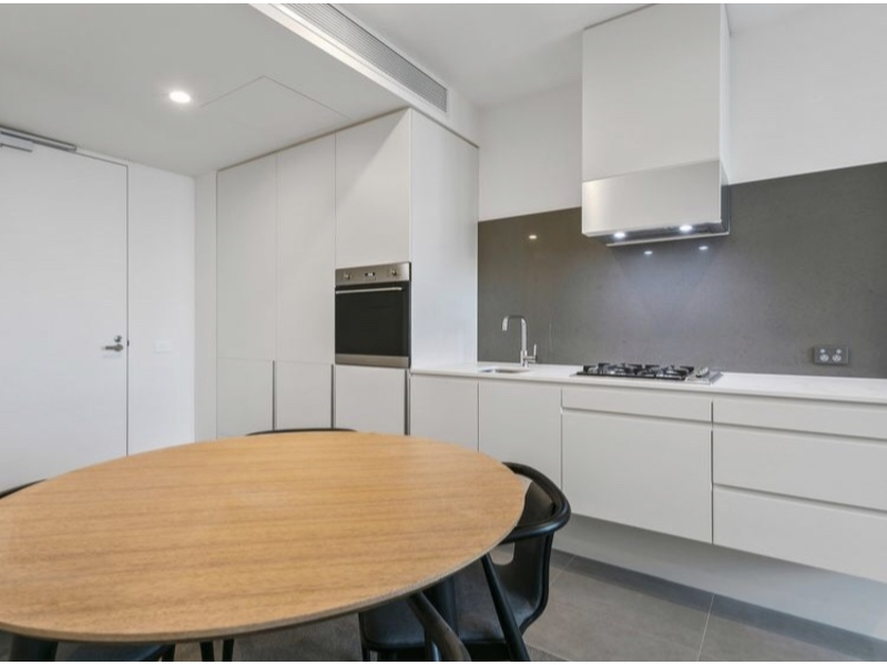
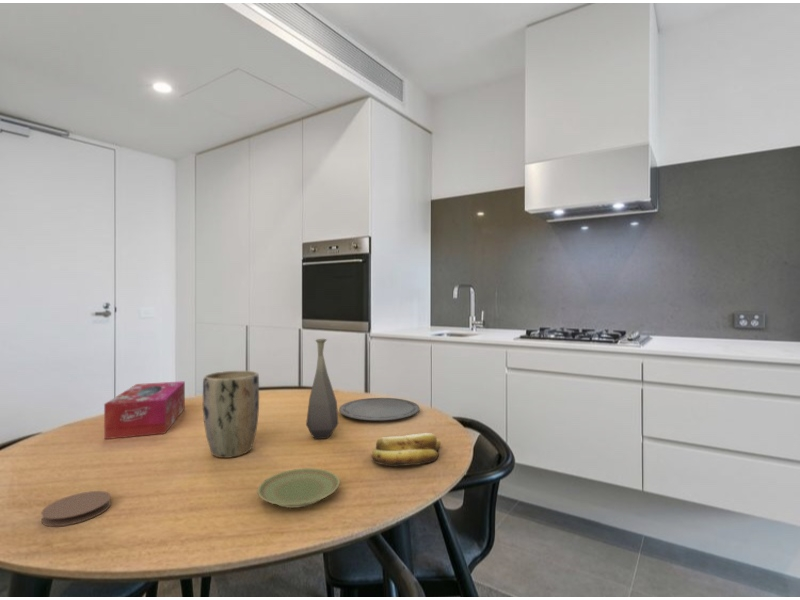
+ coaster [40,490,112,527]
+ plate [338,397,420,421]
+ banana [370,432,441,467]
+ tissue box [103,380,186,440]
+ plant pot [202,370,260,459]
+ plate [257,467,340,509]
+ bottle [305,338,339,440]
